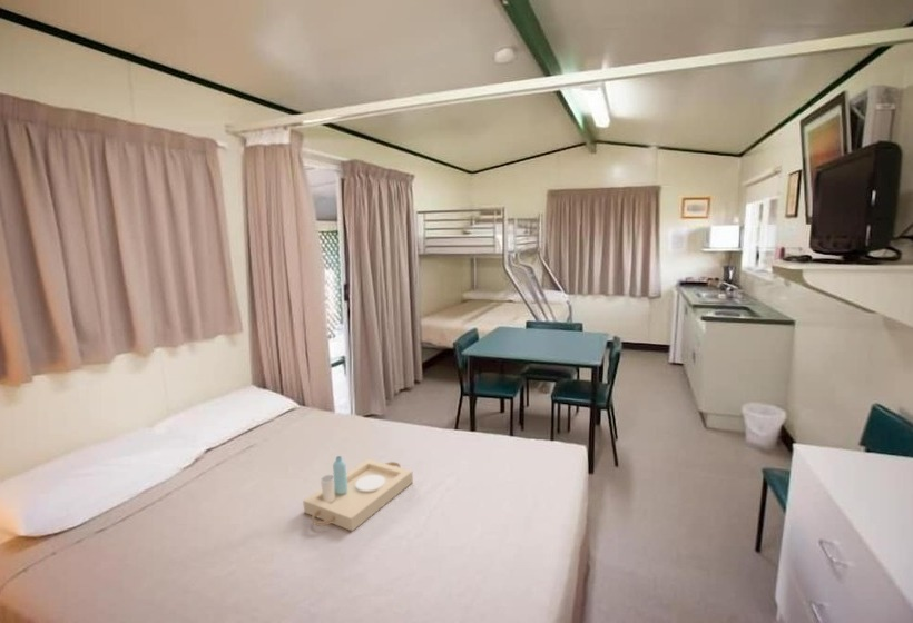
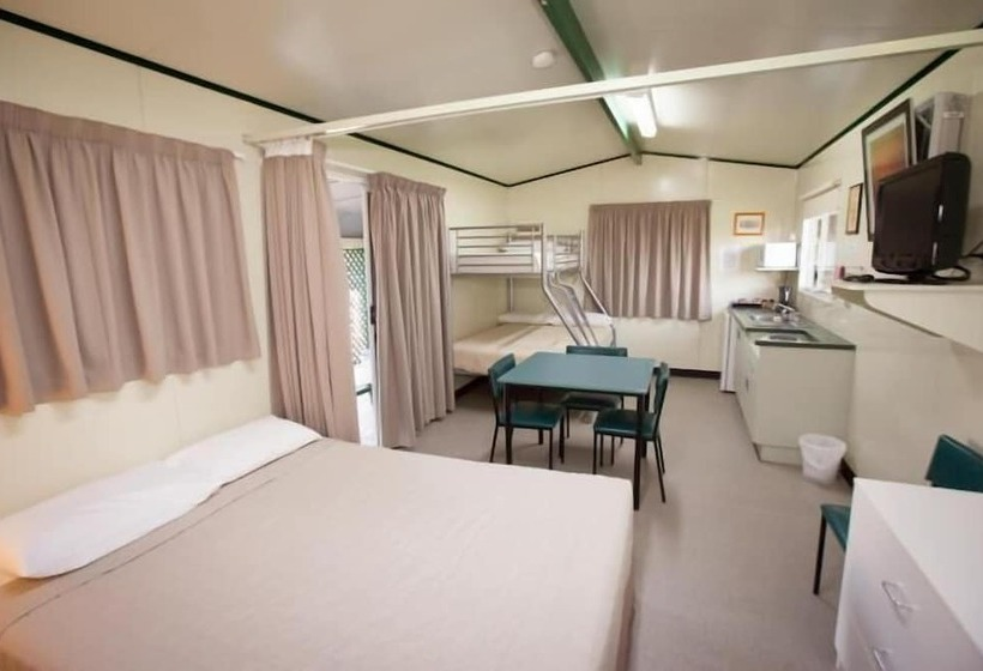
- serving tray [302,455,414,532]
